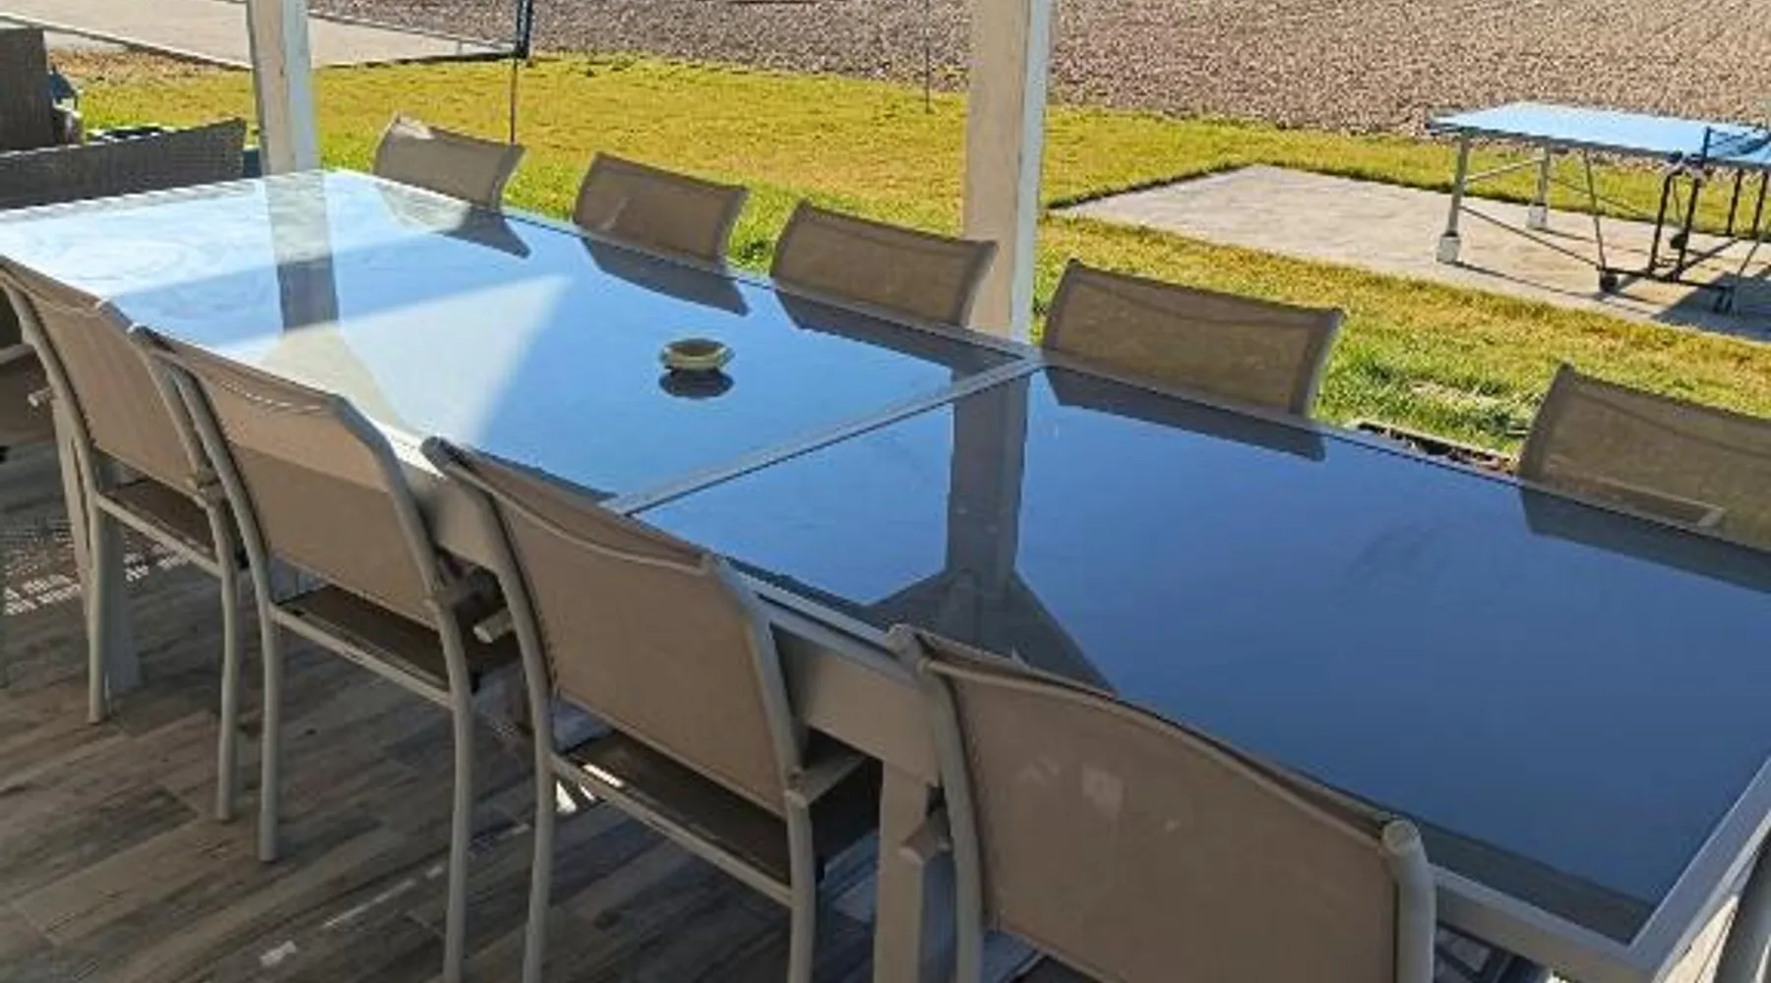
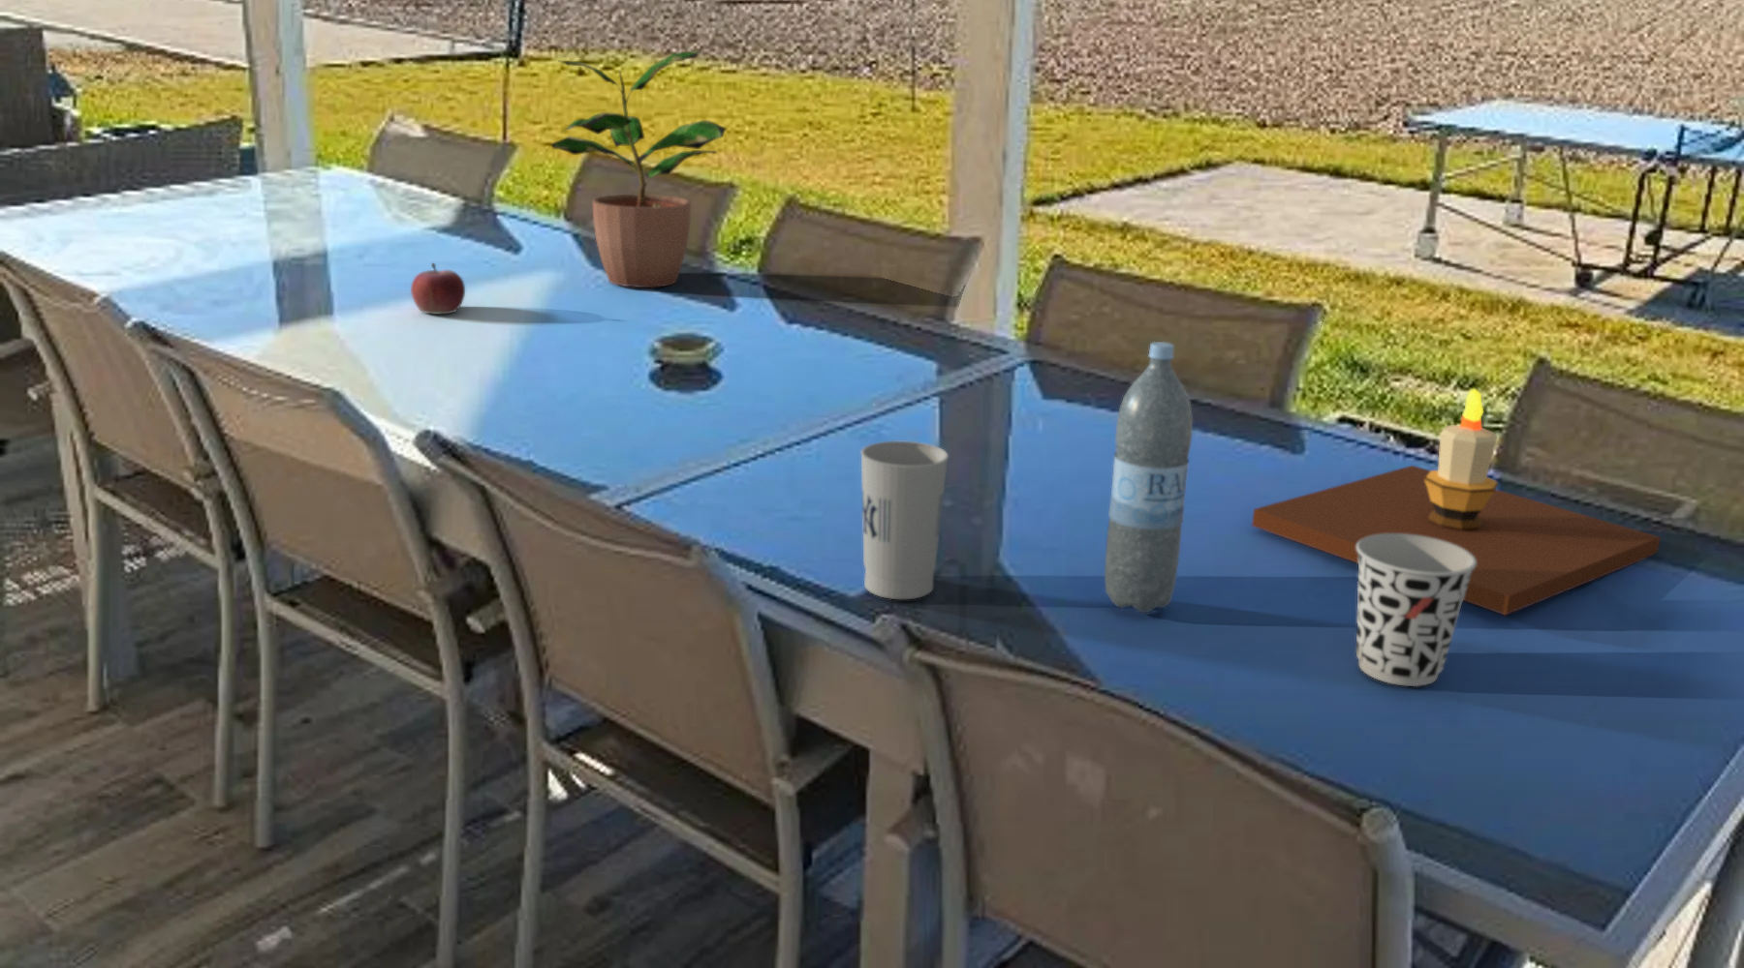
+ cup [859,440,950,600]
+ fruit [410,262,466,315]
+ water bottle [1103,341,1194,614]
+ cup [1355,533,1477,688]
+ candle [1251,387,1662,616]
+ potted plant [550,49,728,288]
